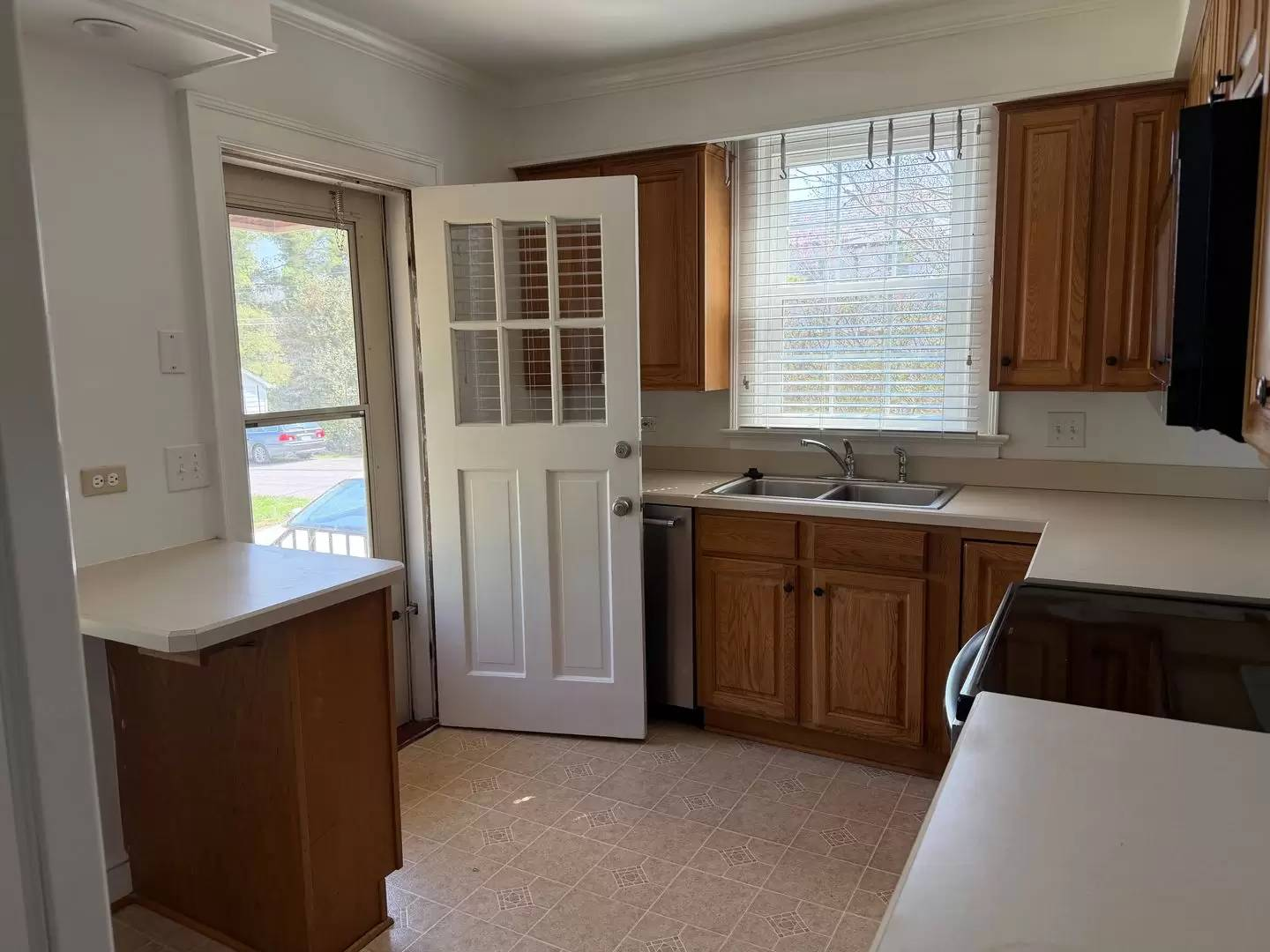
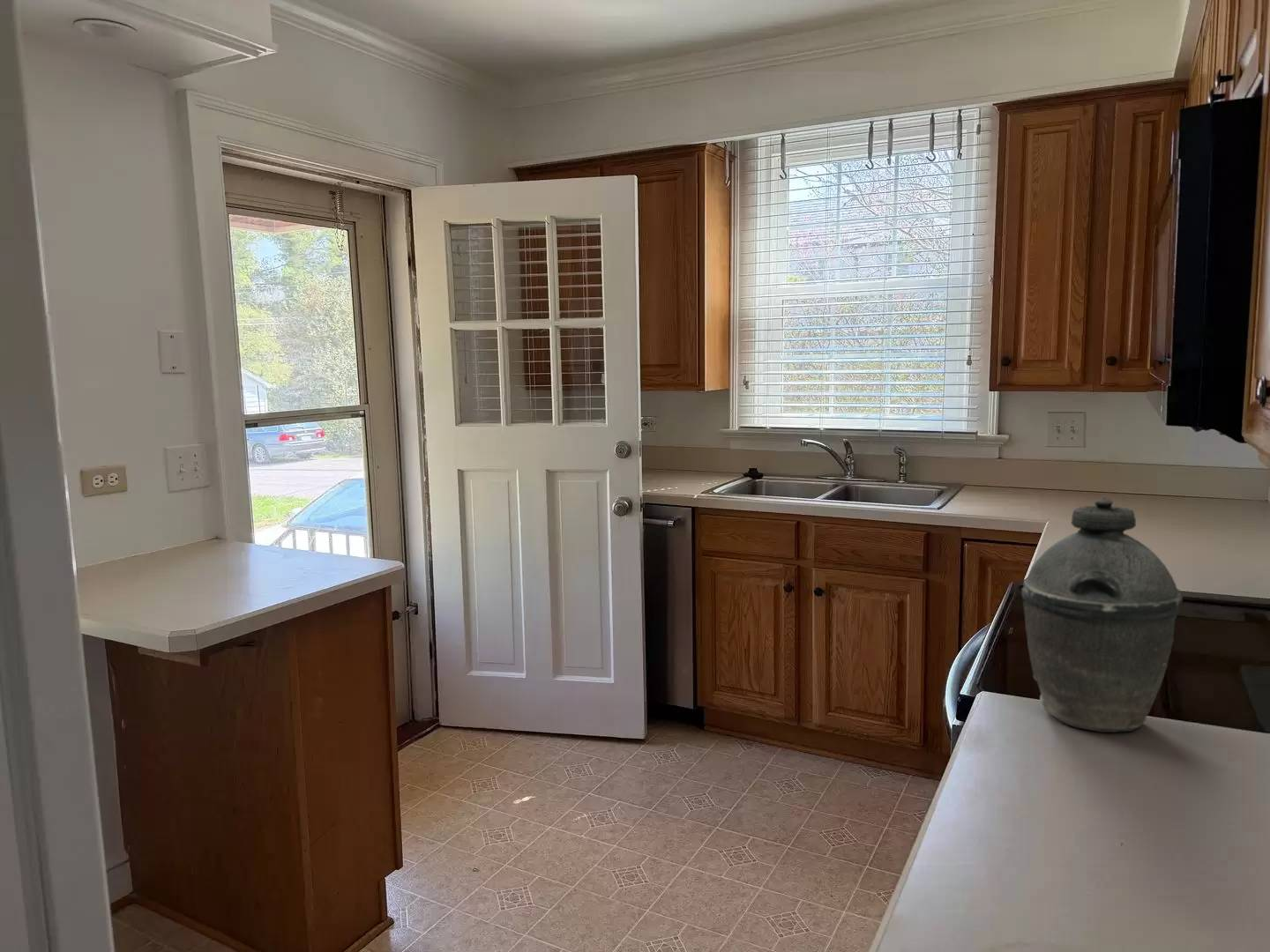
+ kettle [1020,497,1184,733]
